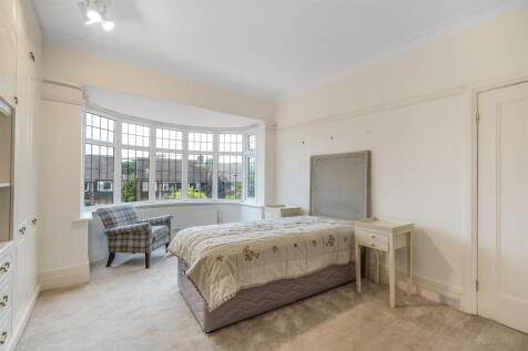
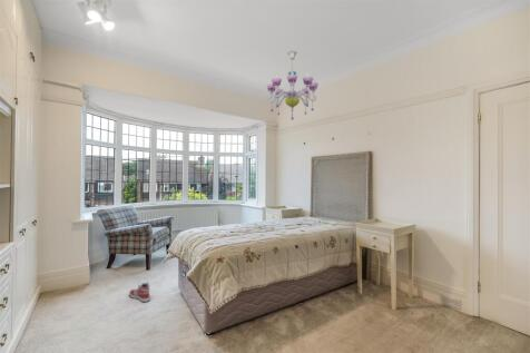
+ sneaker [128,281,151,303]
+ chandelier [266,50,318,120]
